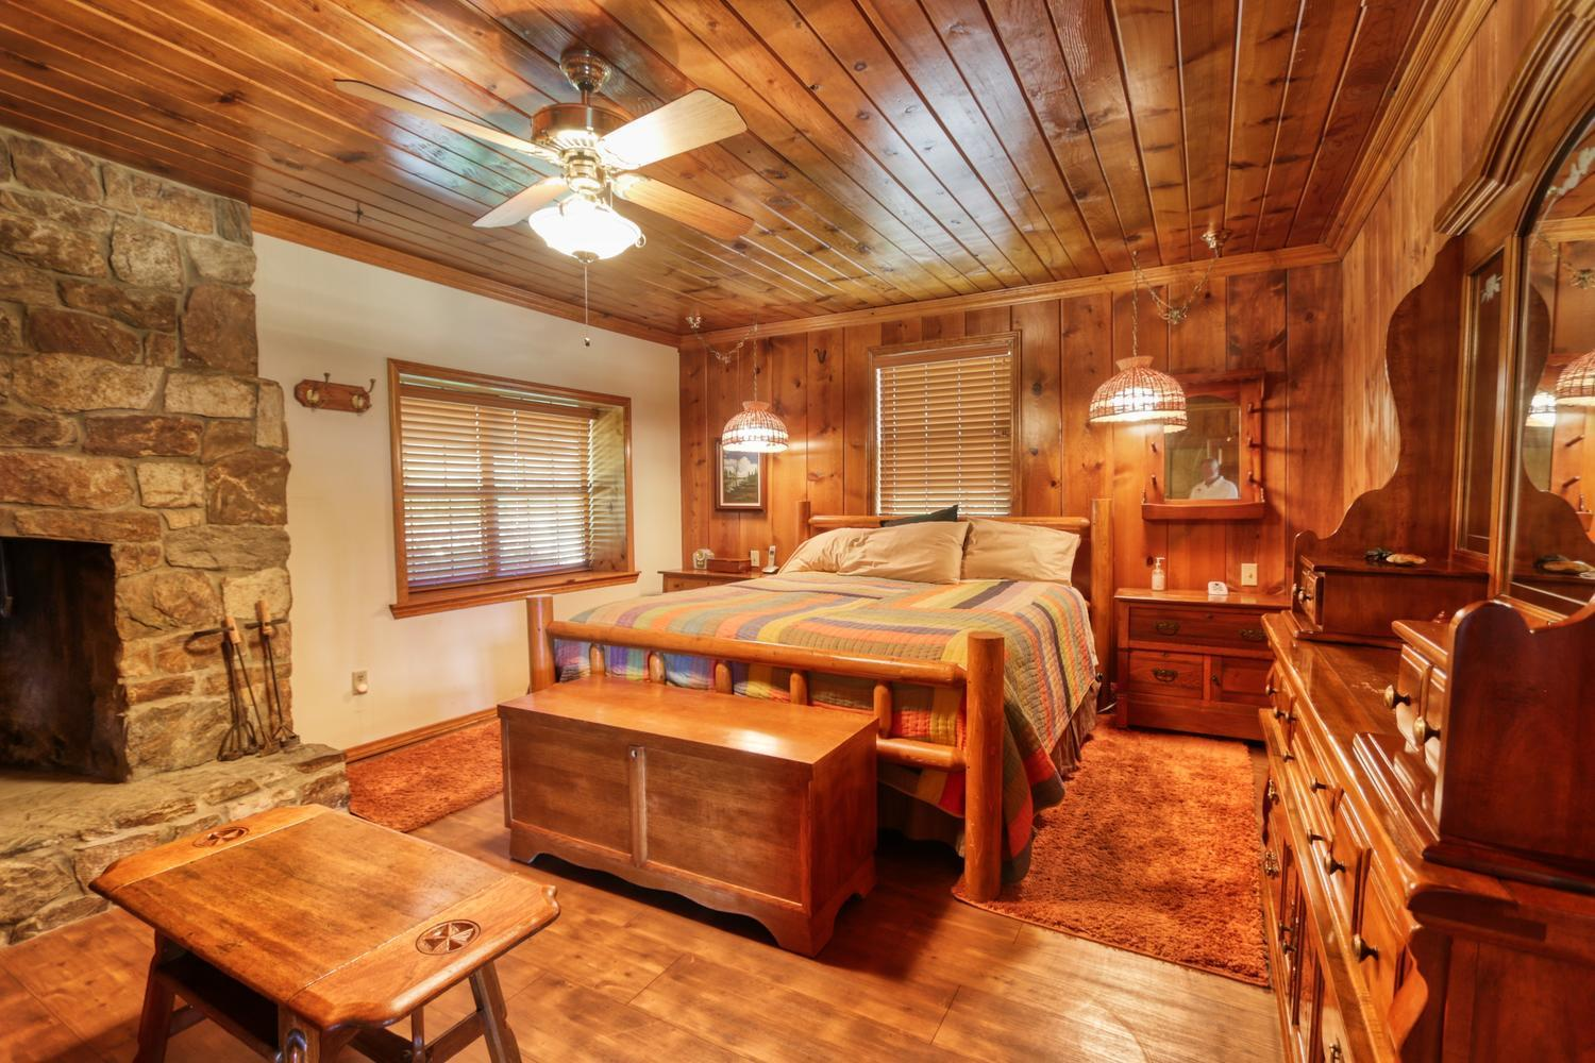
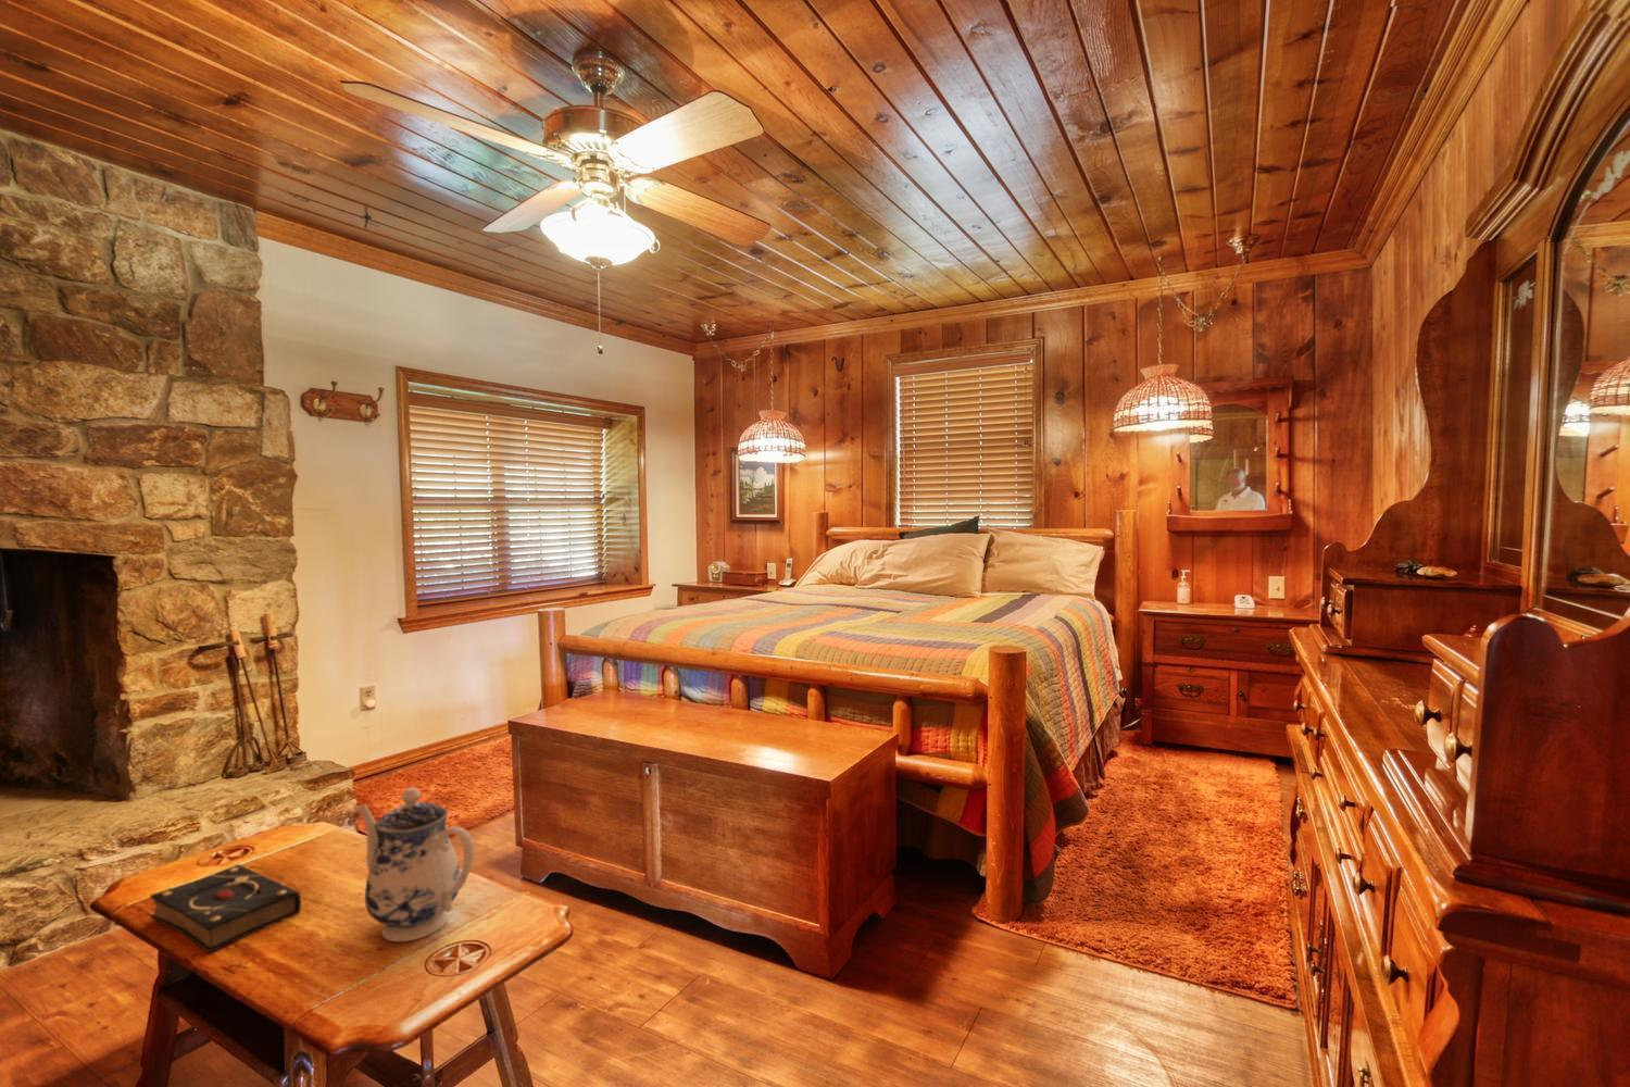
+ teapot [355,786,475,943]
+ book [149,863,302,955]
